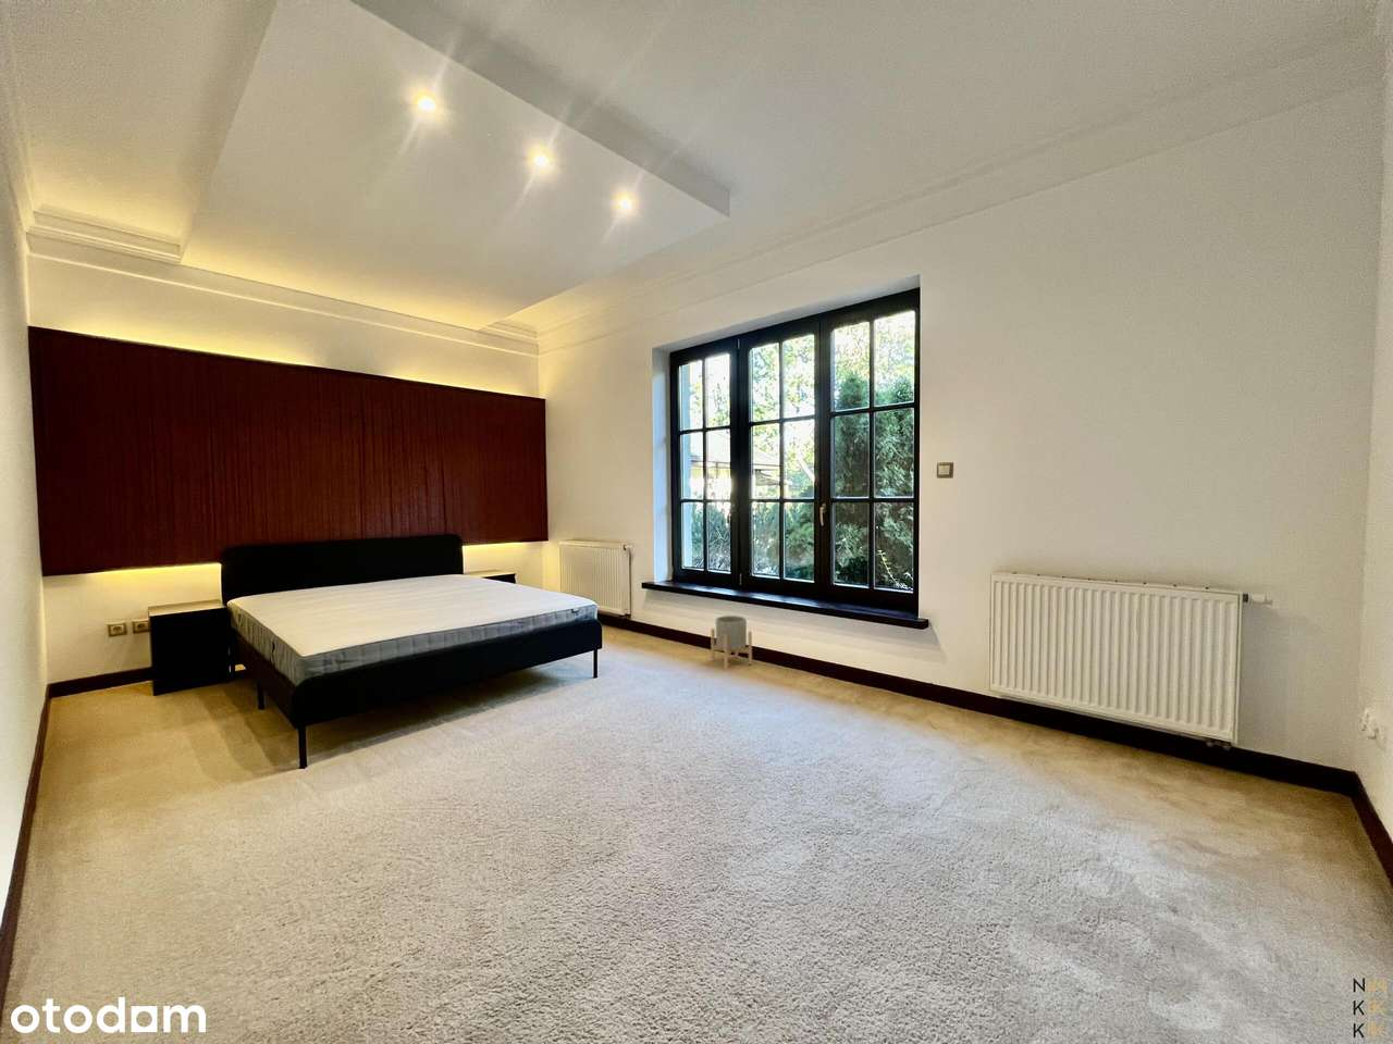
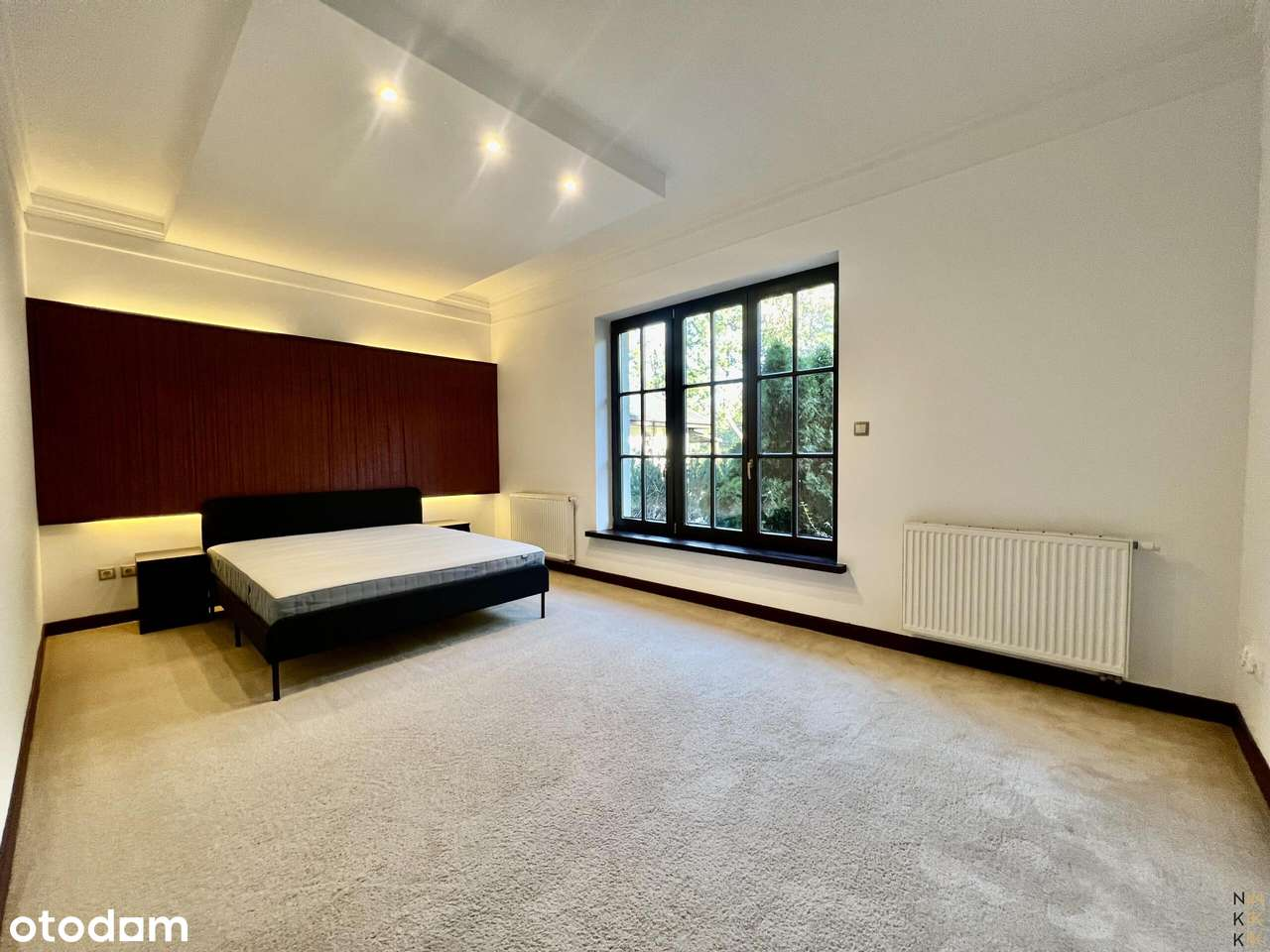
- planter [710,614,754,670]
